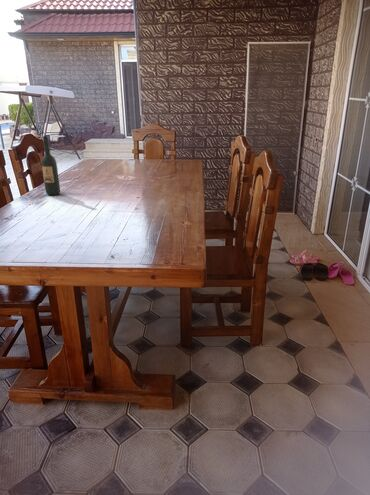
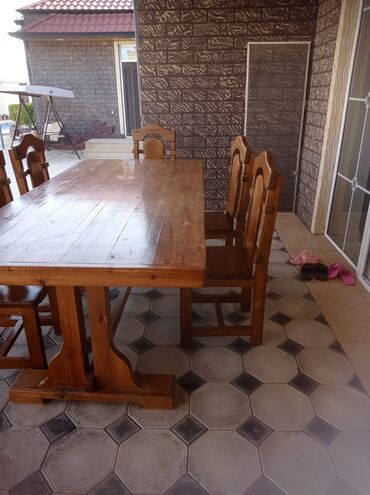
- wine bottle [41,135,61,196]
